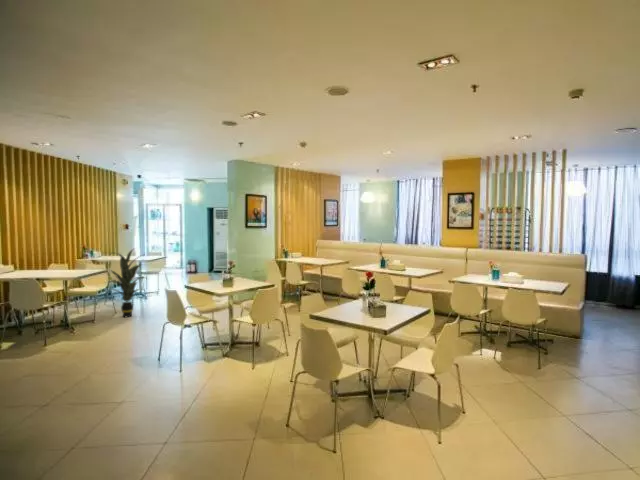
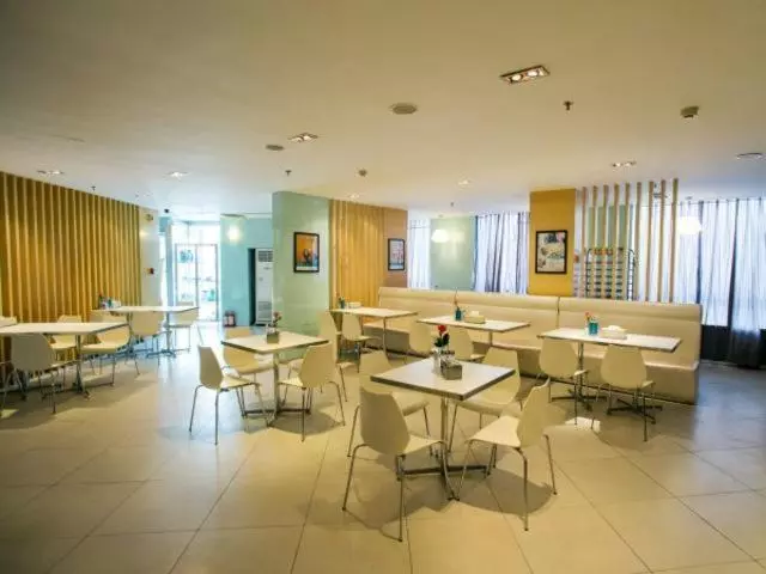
- indoor plant [105,247,149,318]
